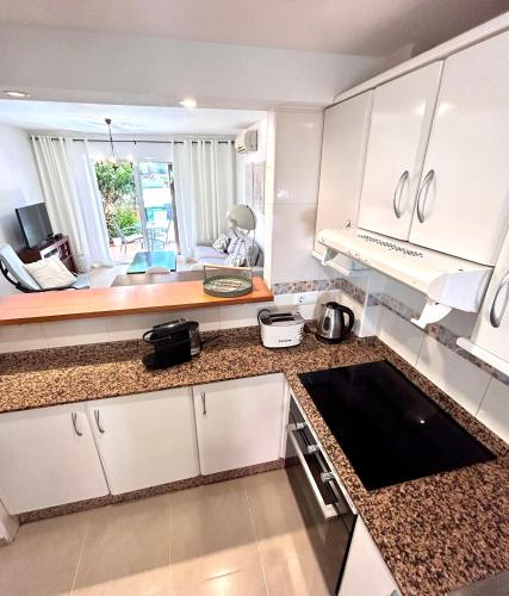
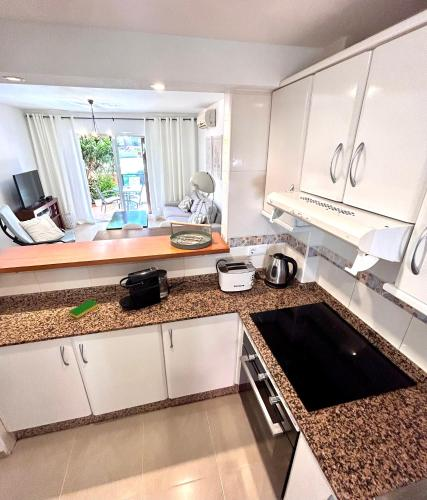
+ dish sponge [68,299,99,319]
